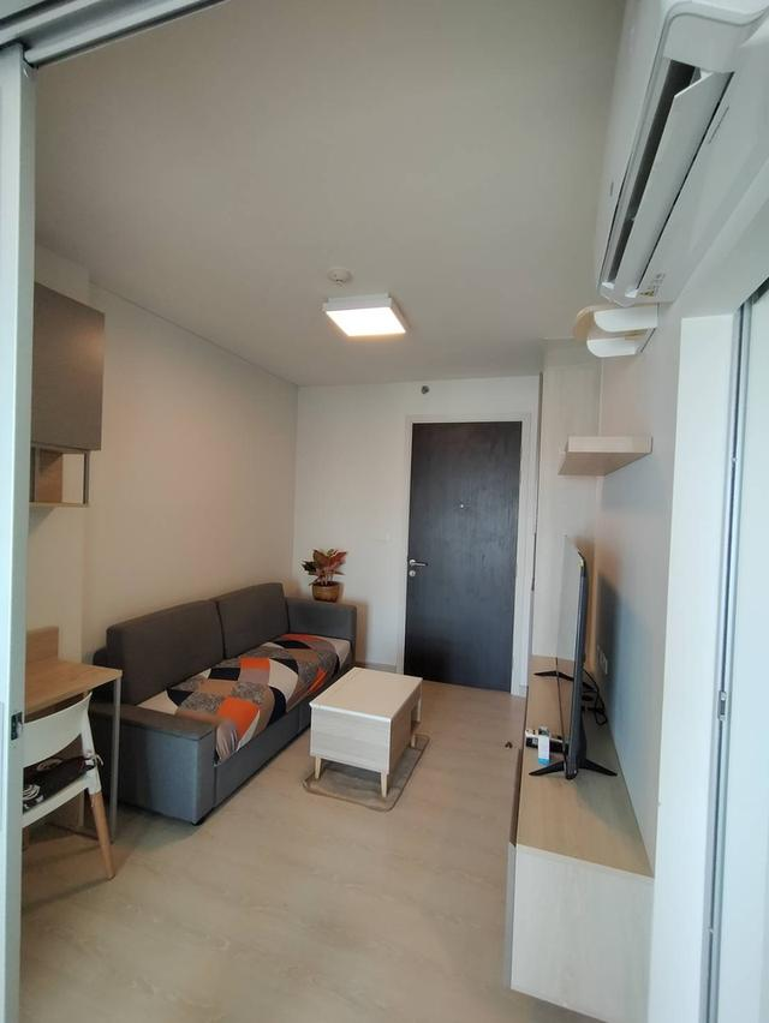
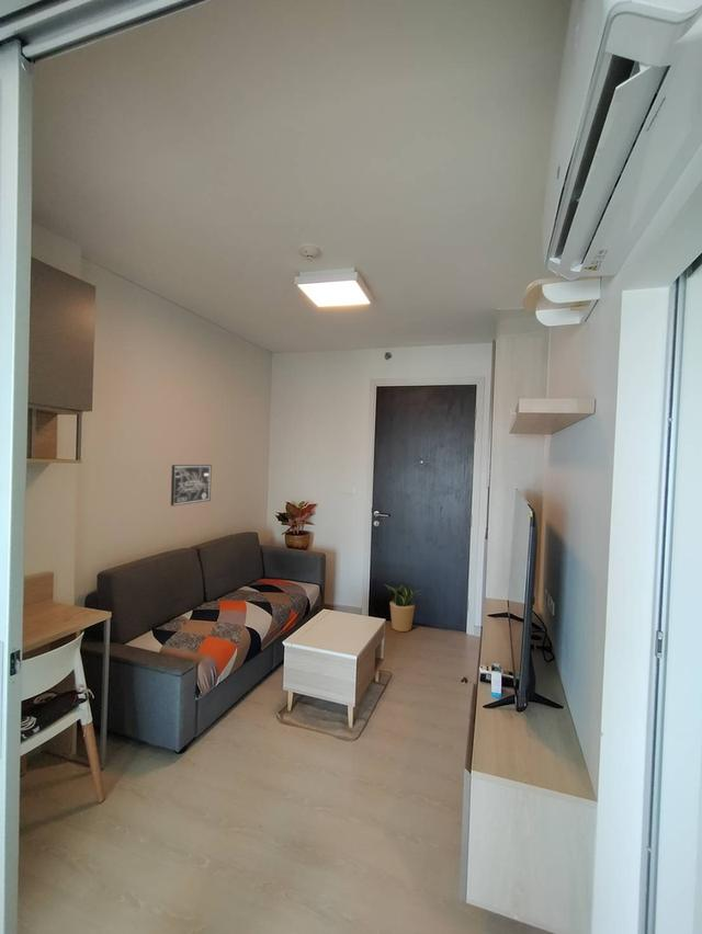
+ potted plant [384,583,421,633]
+ wall art [170,464,213,506]
